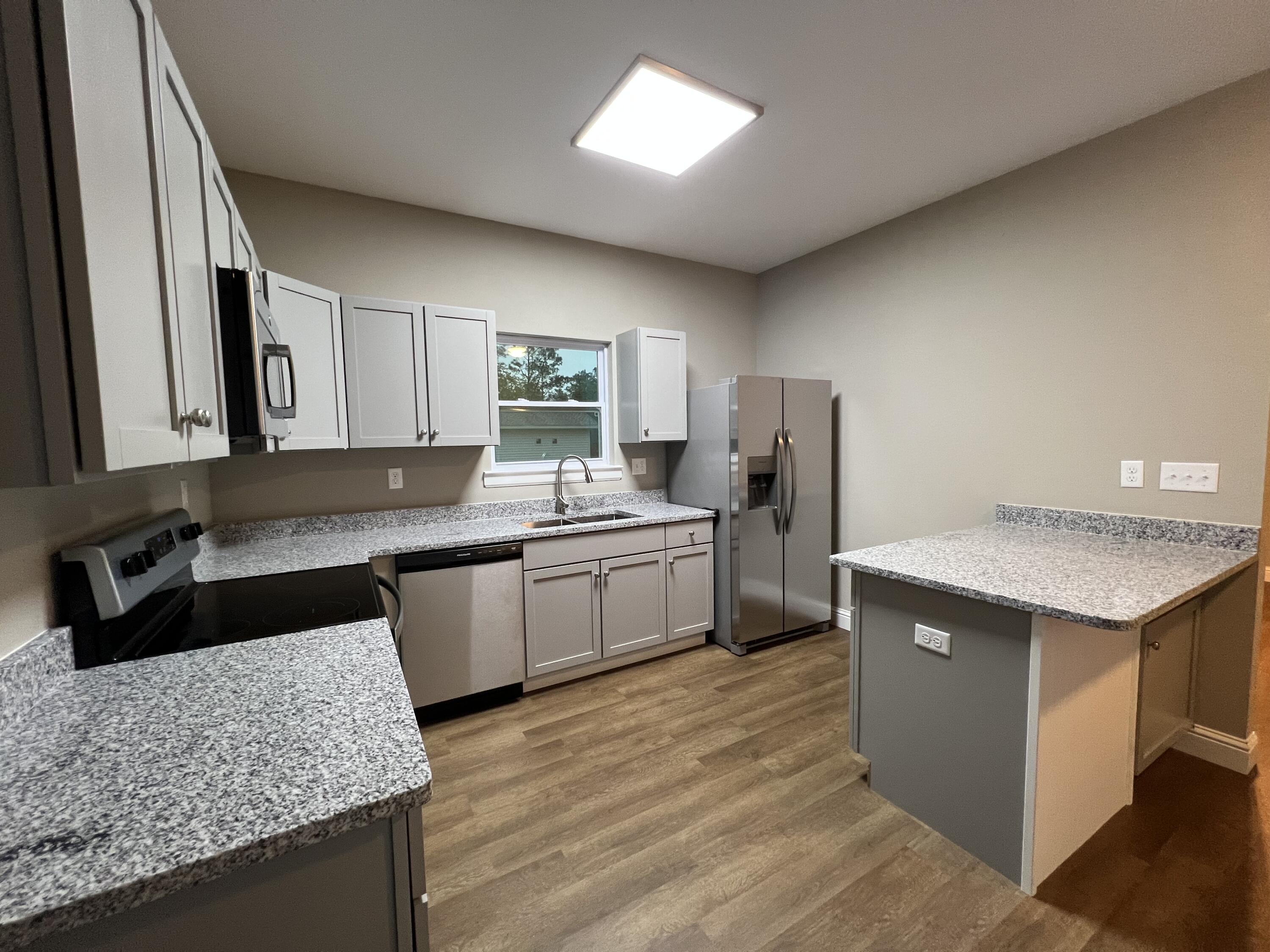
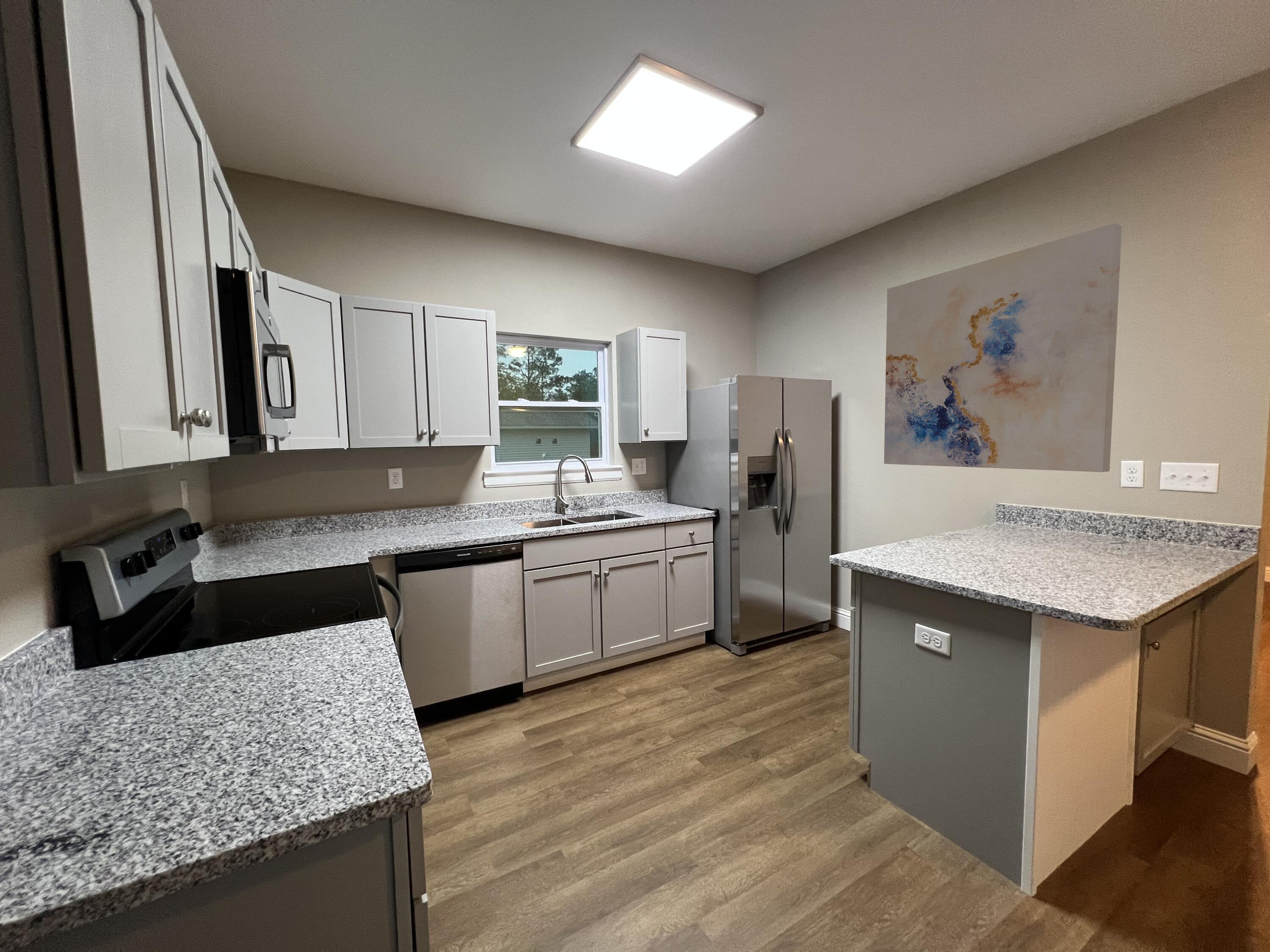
+ wall art [883,223,1122,473]
